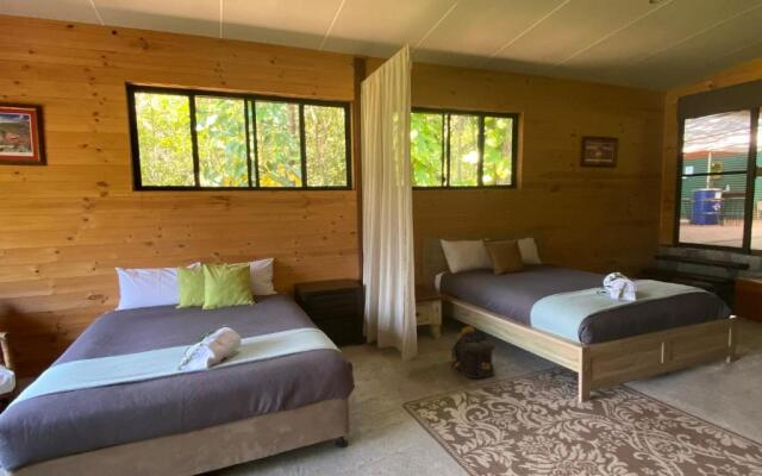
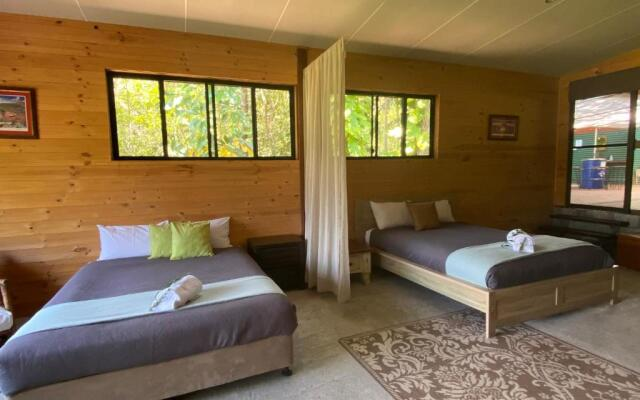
- backpack [450,325,496,380]
